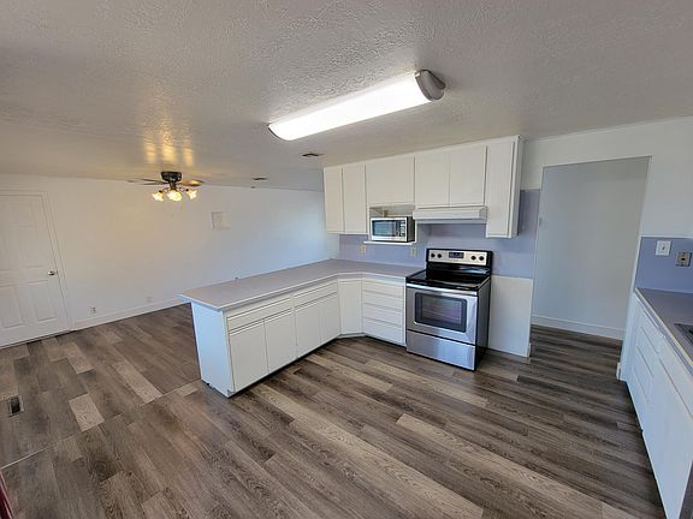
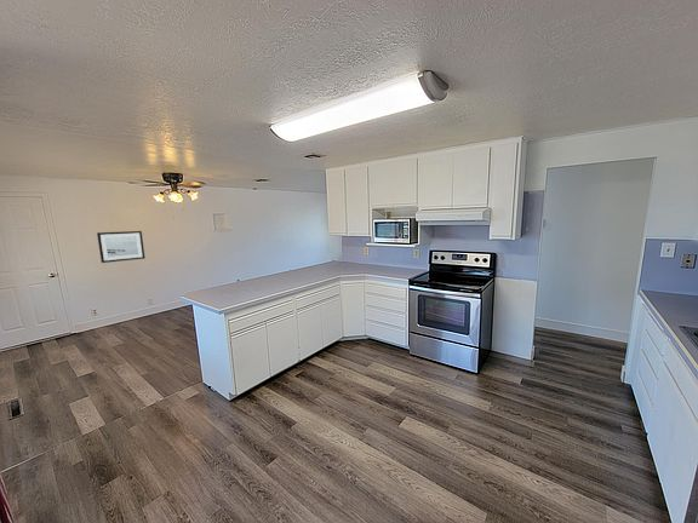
+ wall art [96,230,145,264]
